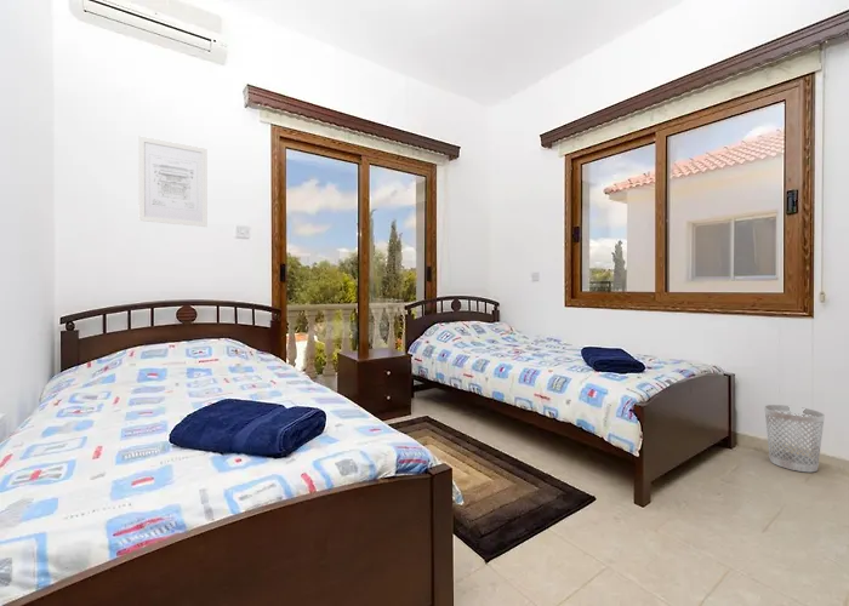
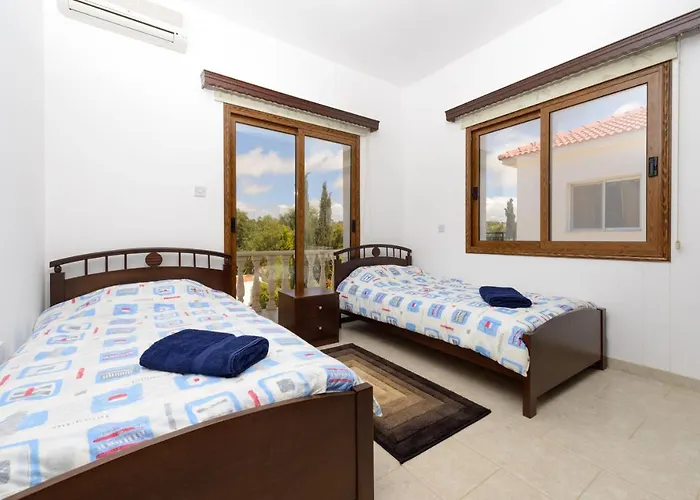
- wall art [137,135,209,228]
- wastebasket [763,404,826,473]
